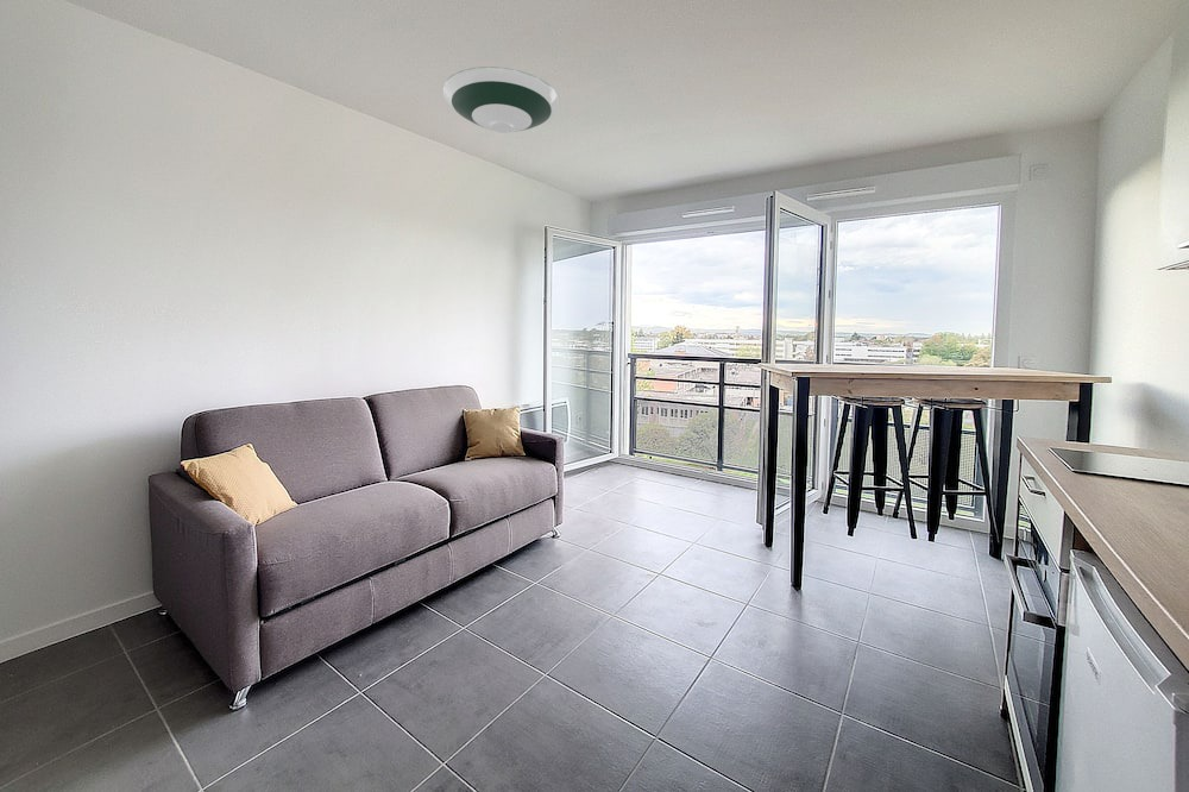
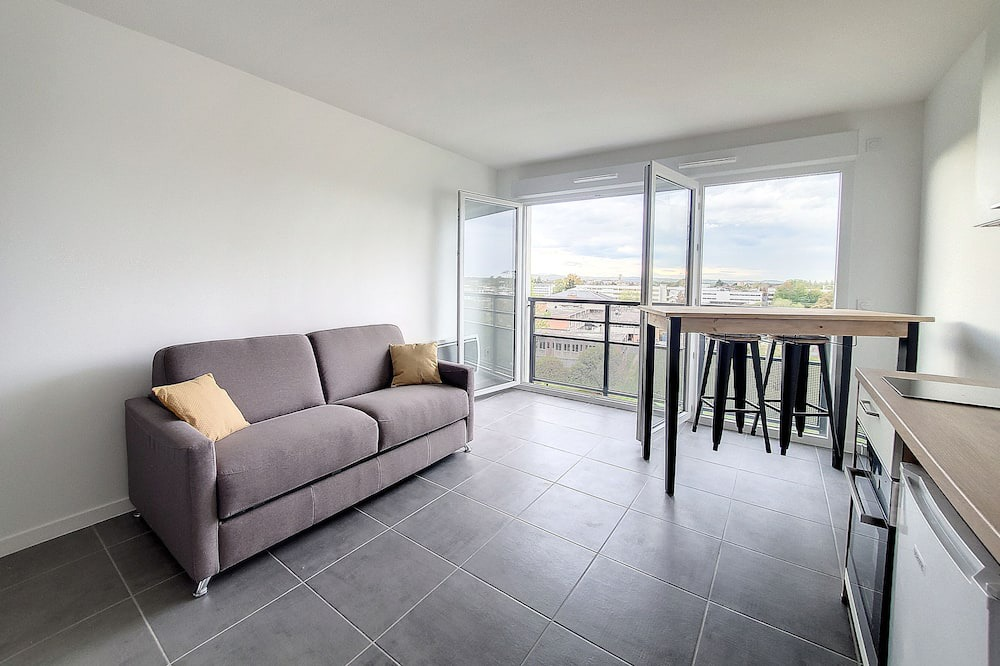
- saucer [441,65,561,134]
